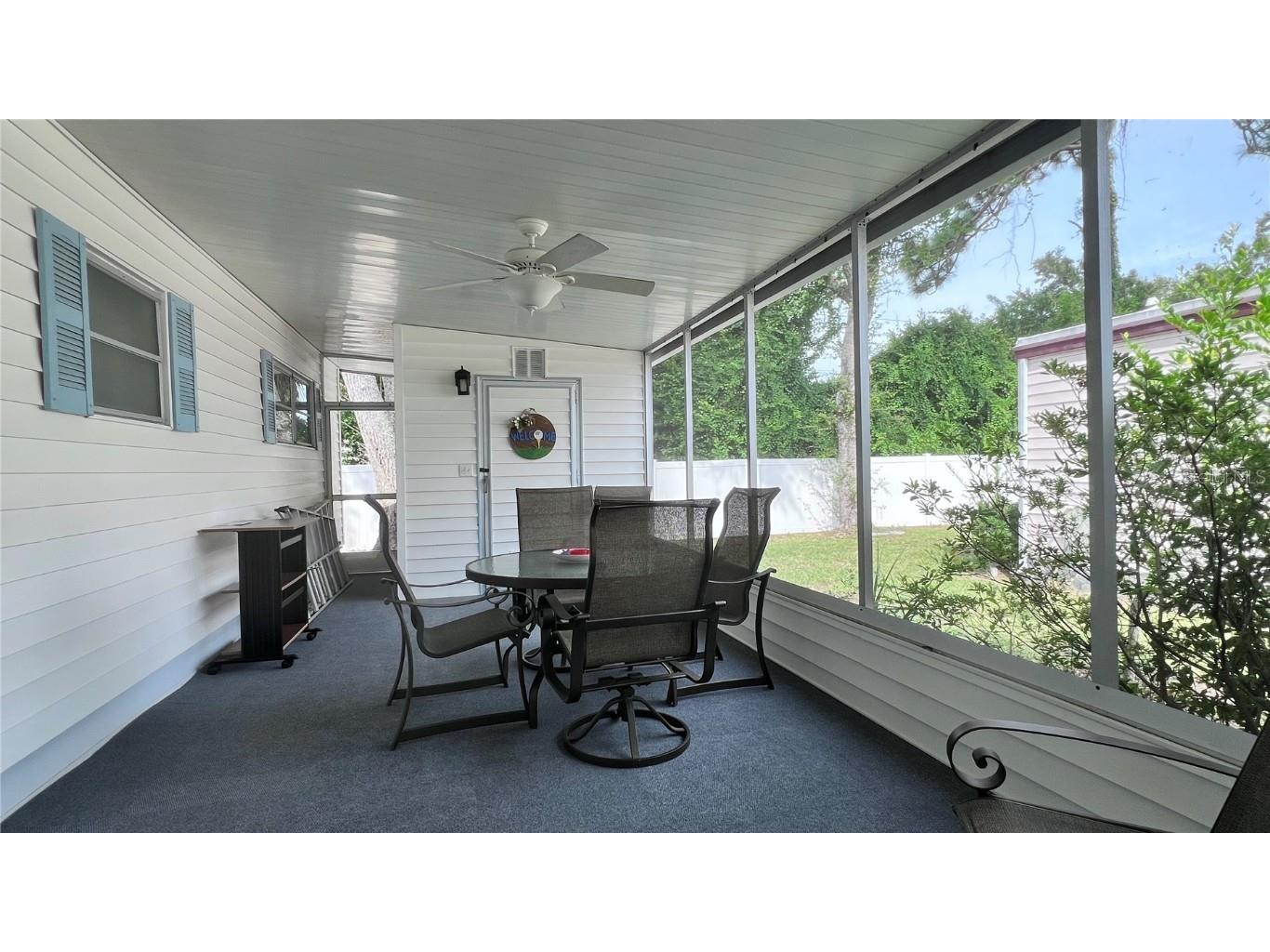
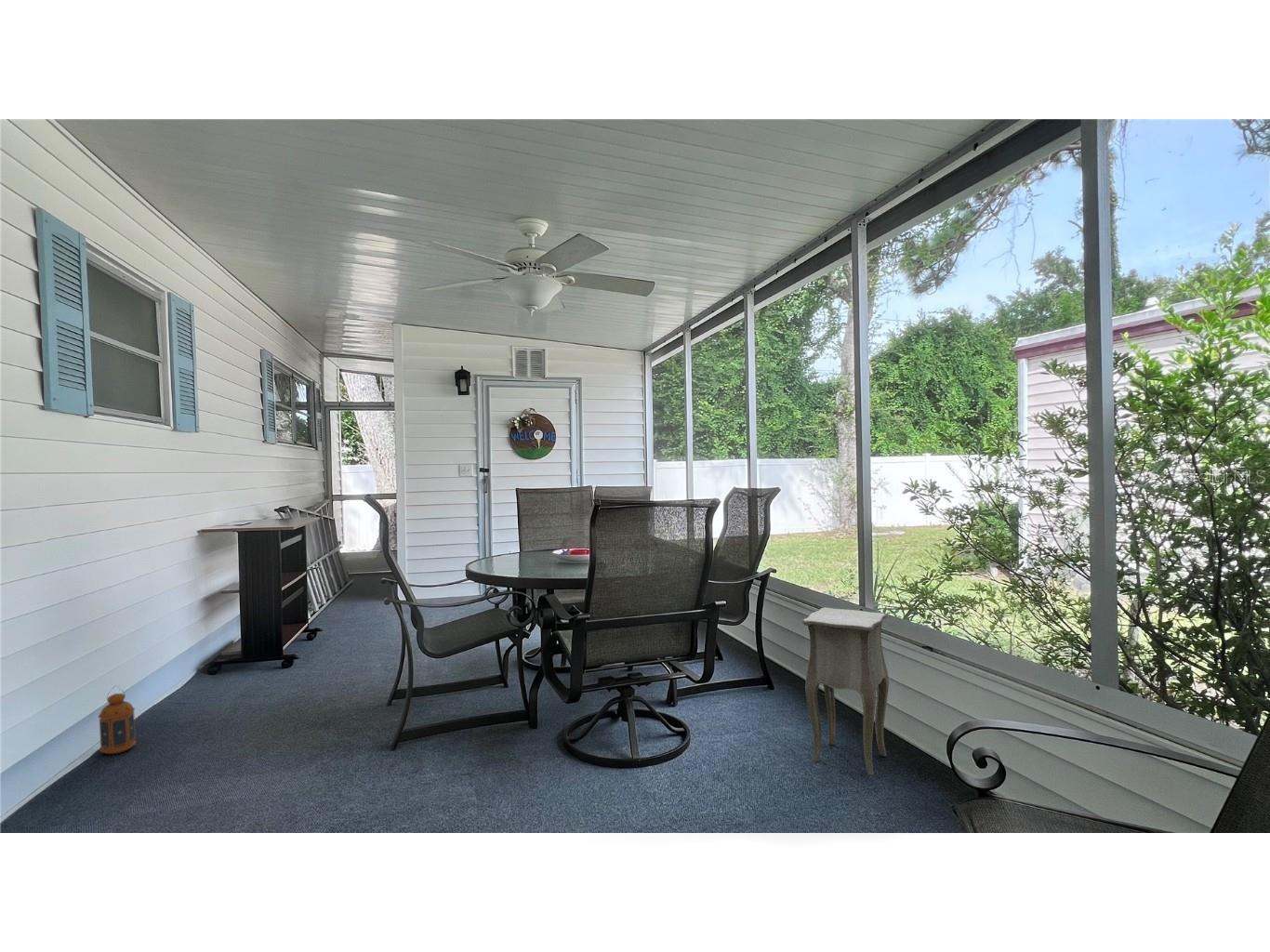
+ lantern [98,684,137,755]
+ side table [801,607,890,776]
